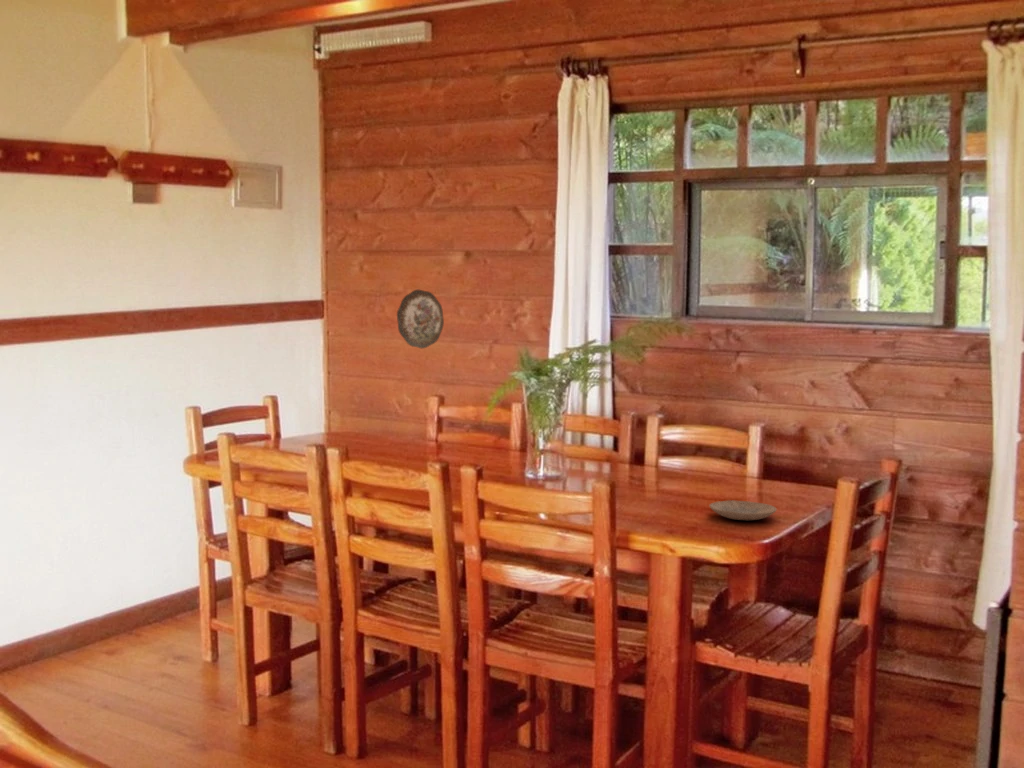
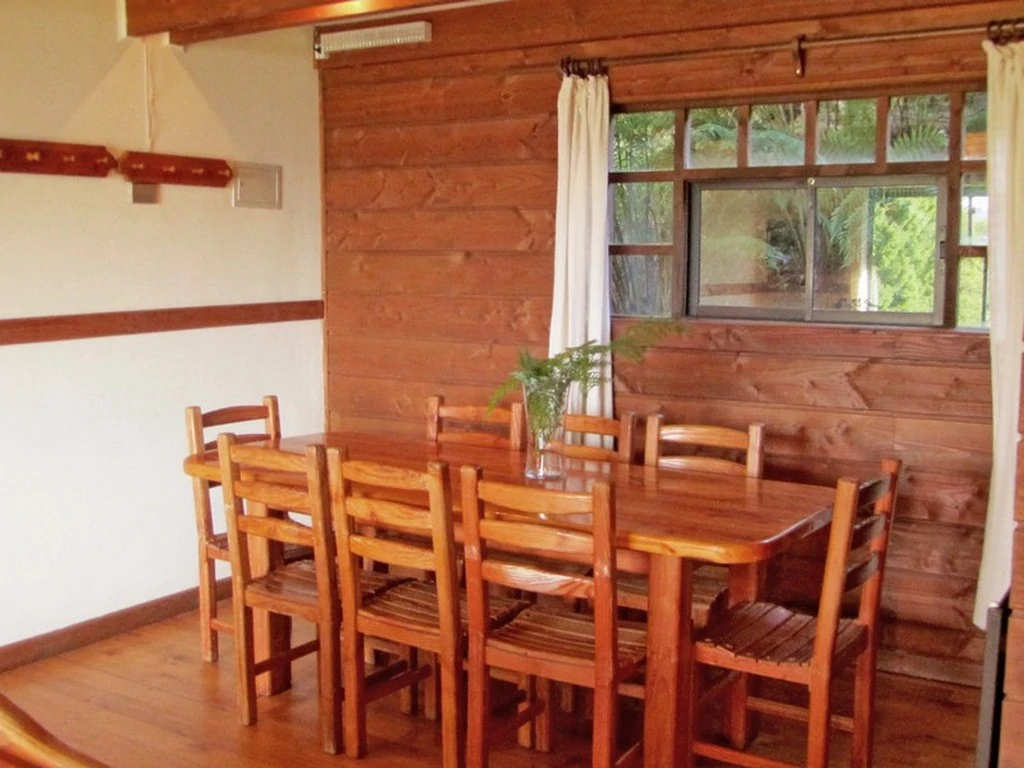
- plate [708,499,778,521]
- decorative plate [396,289,445,350]
